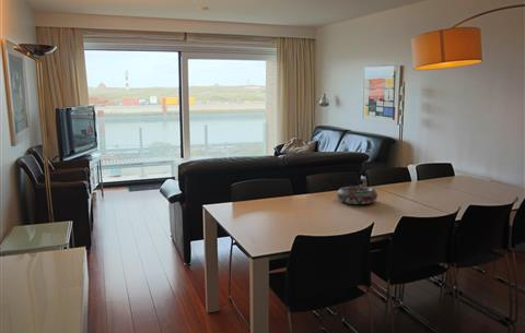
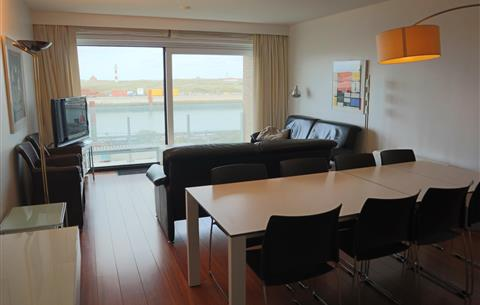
- decorative bowl [336,185,378,205]
